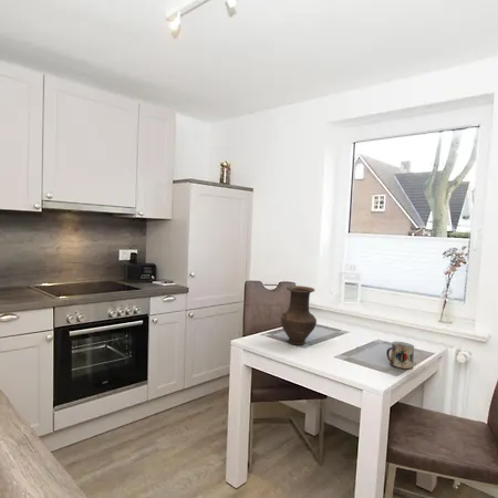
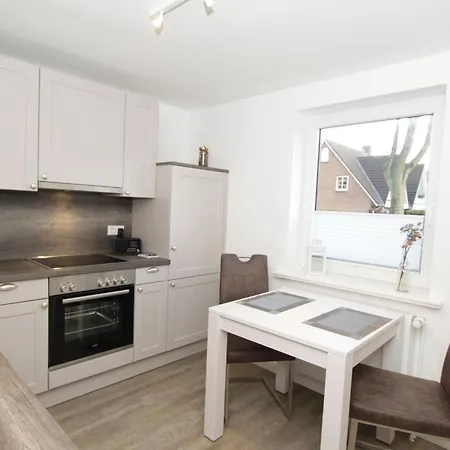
- mug [385,341,415,370]
- vase [280,284,318,345]
